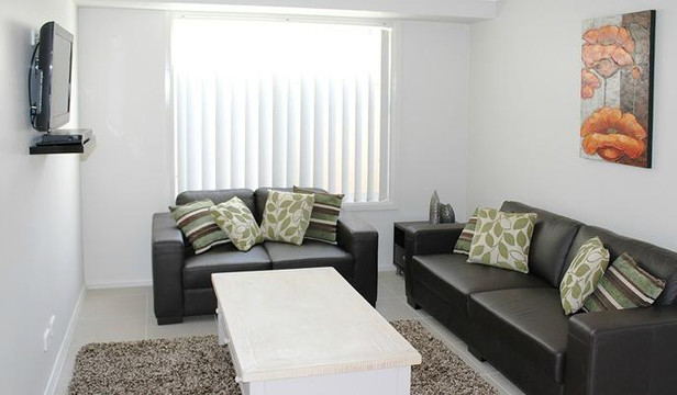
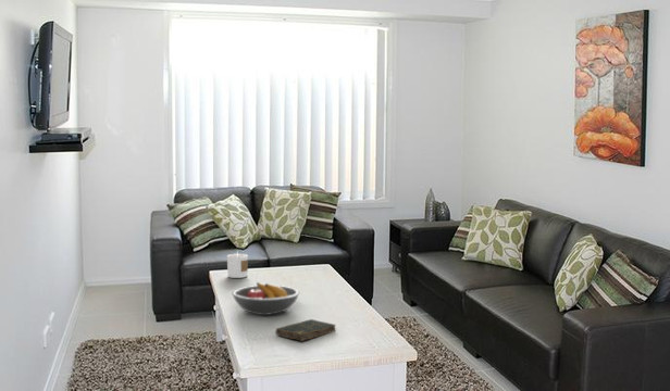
+ candle [226,250,249,279]
+ fruit bowl [231,281,300,316]
+ bible [274,318,337,342]
